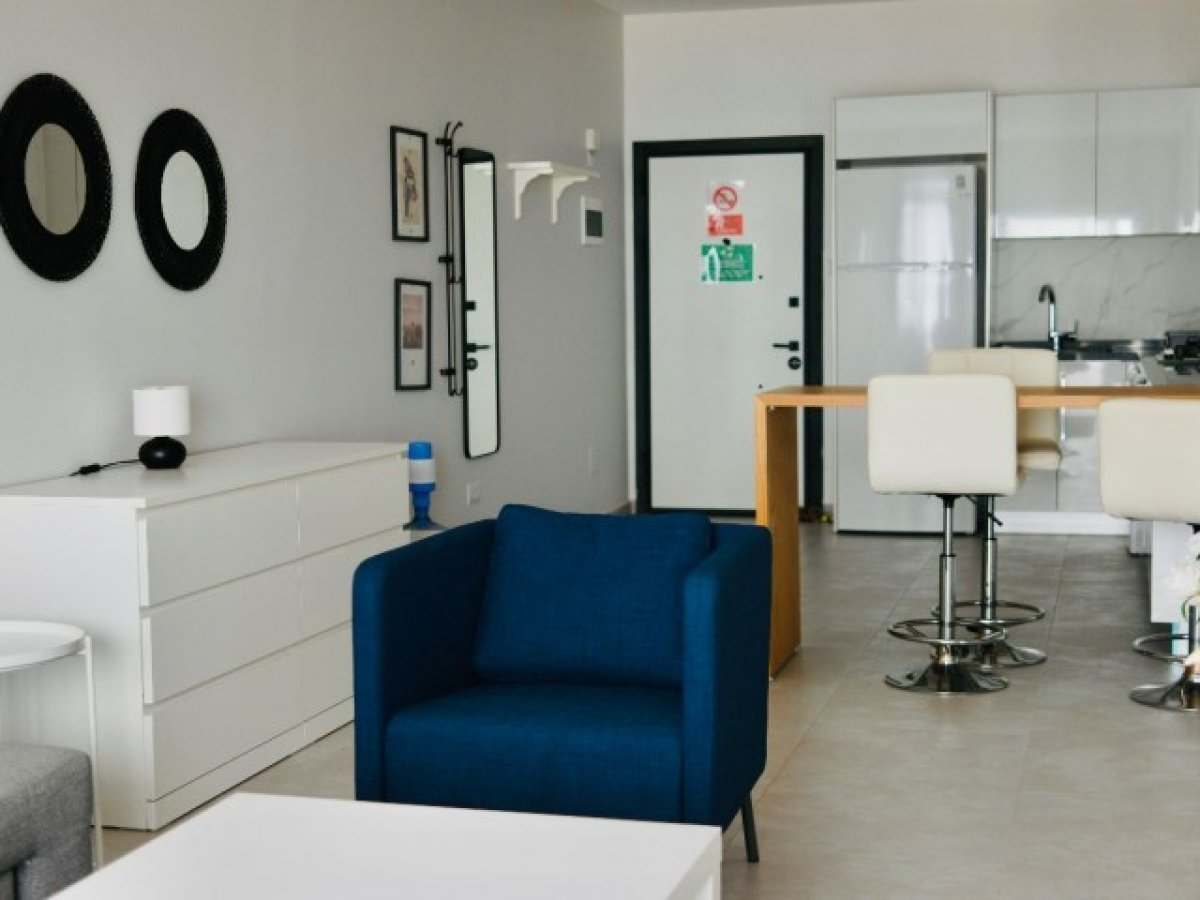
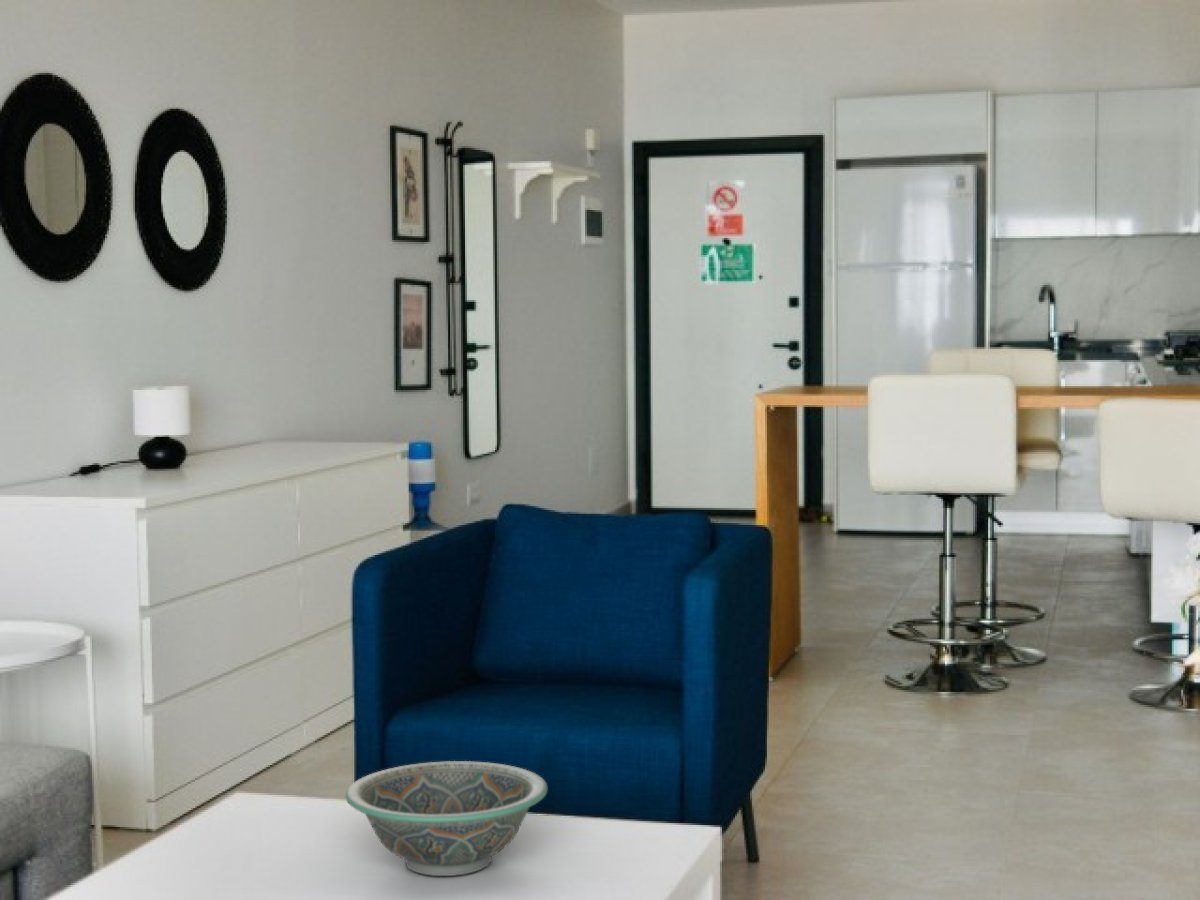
+ decorative bowl [345,760,549,877]
